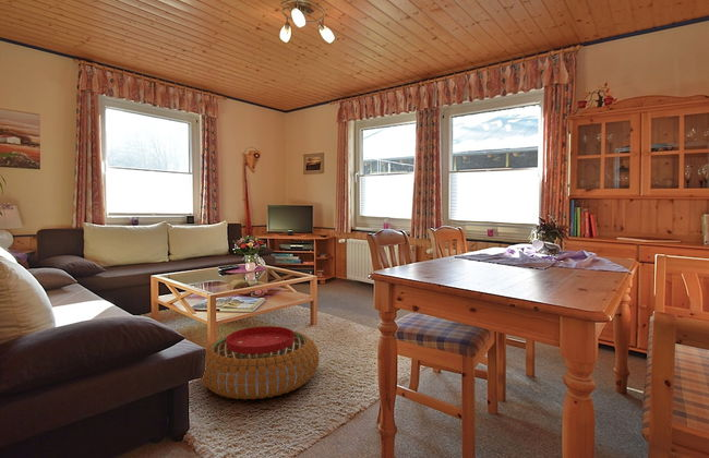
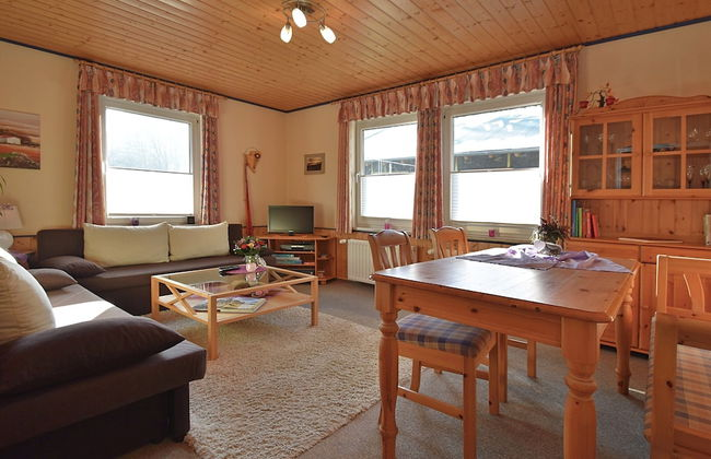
- pouf [200,325,321,400]
